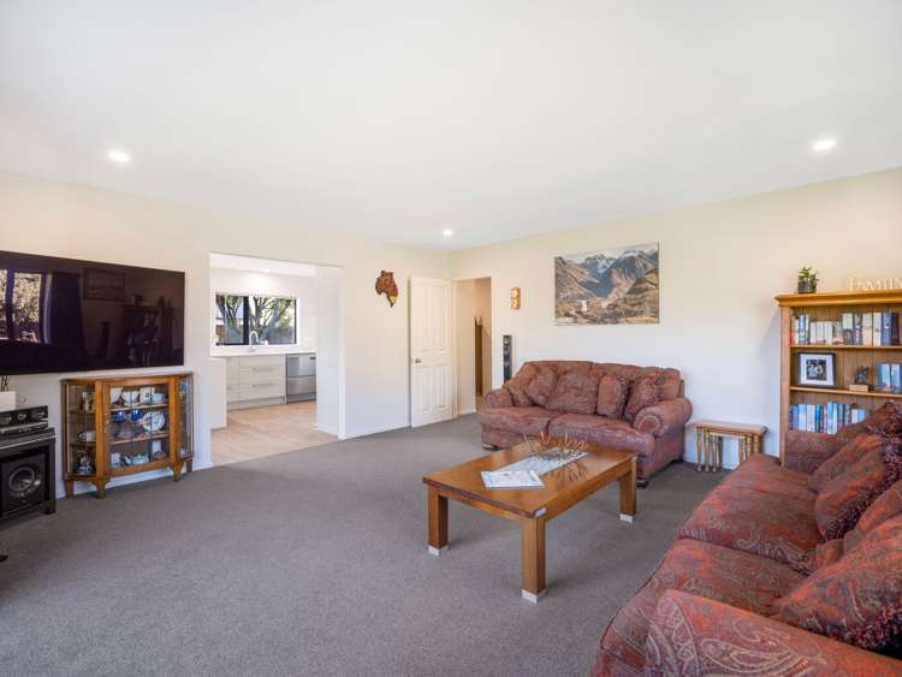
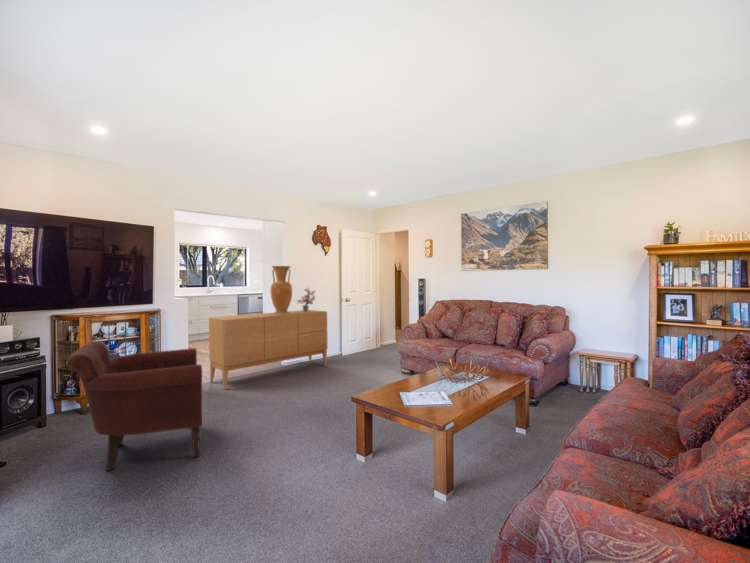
+ sideboard [208,309,329,390]
+ potted plant [295,288,317,312]
+ leather [65,340,203,472]
+ amphora [270,265,293,315]
